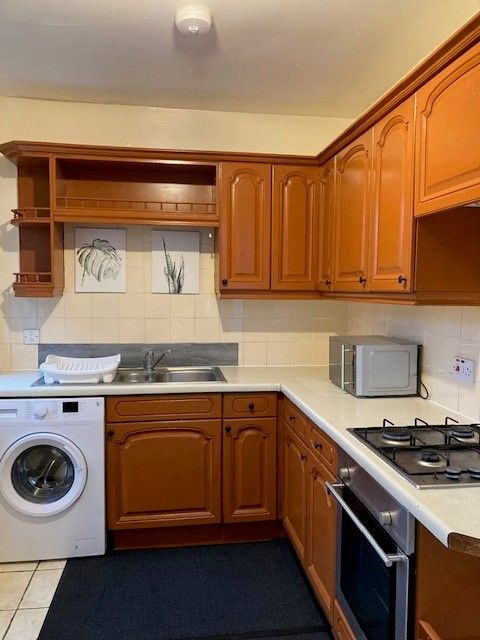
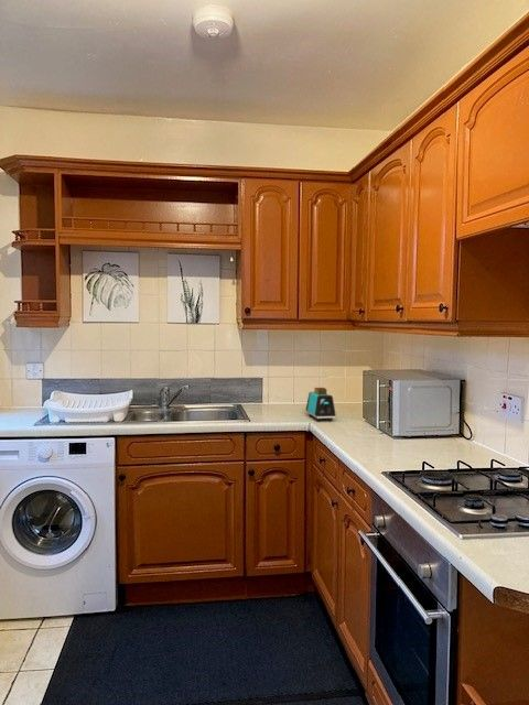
+ toaster [305,387,337,422]
